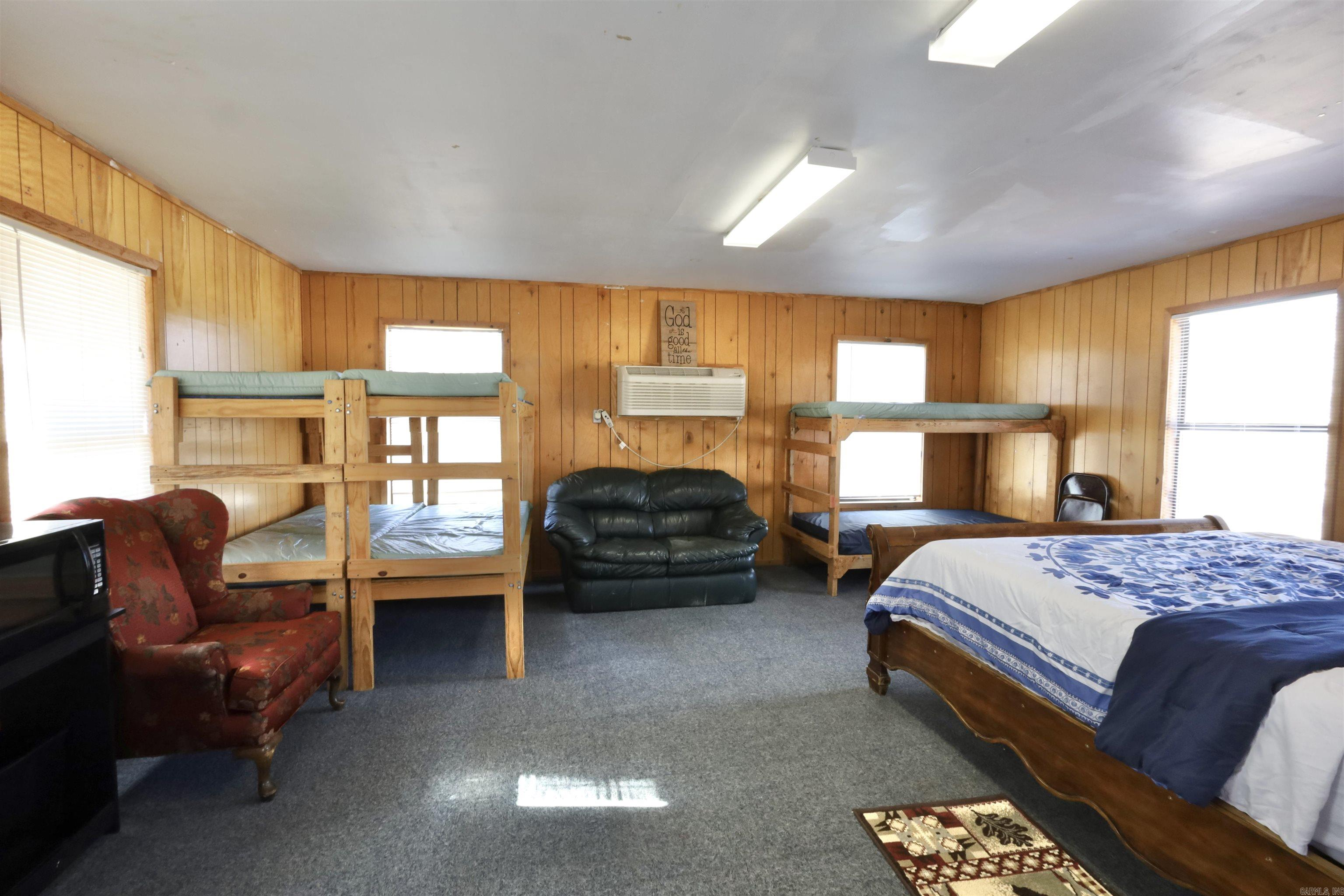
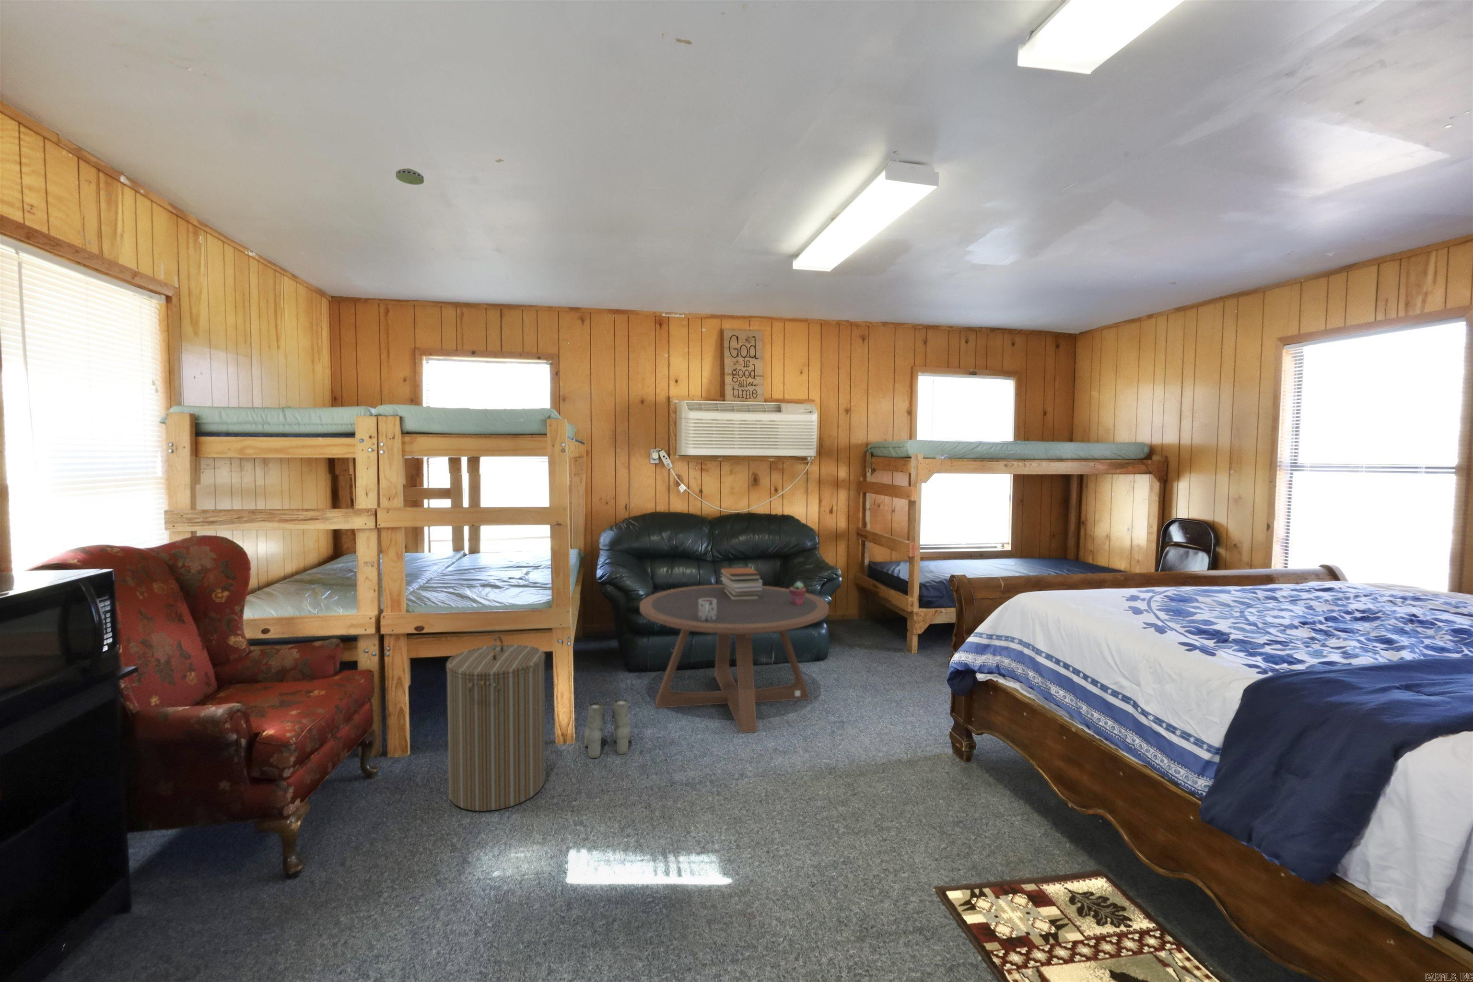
+ laundry hamper [446,635,546,812]
+ boots [584,698,631,760]
+ book stack [719,566,763,601]
+ smoke detector [395,168,424,185]
+ coffee table [639,584,830,733]
+ potted succulent [789,581,807,605]
+ mug [698,598,717,621]
